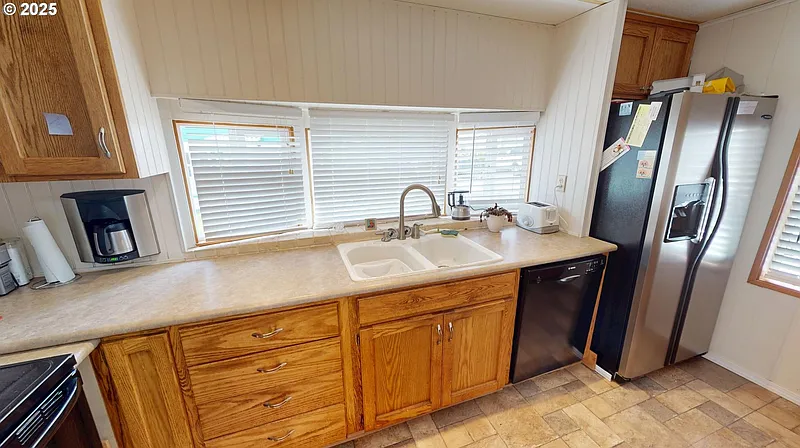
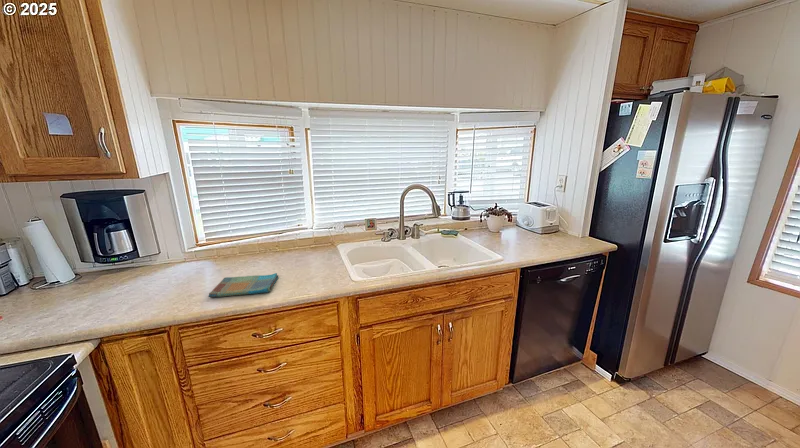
+ dish towel [208,272,280,298]
